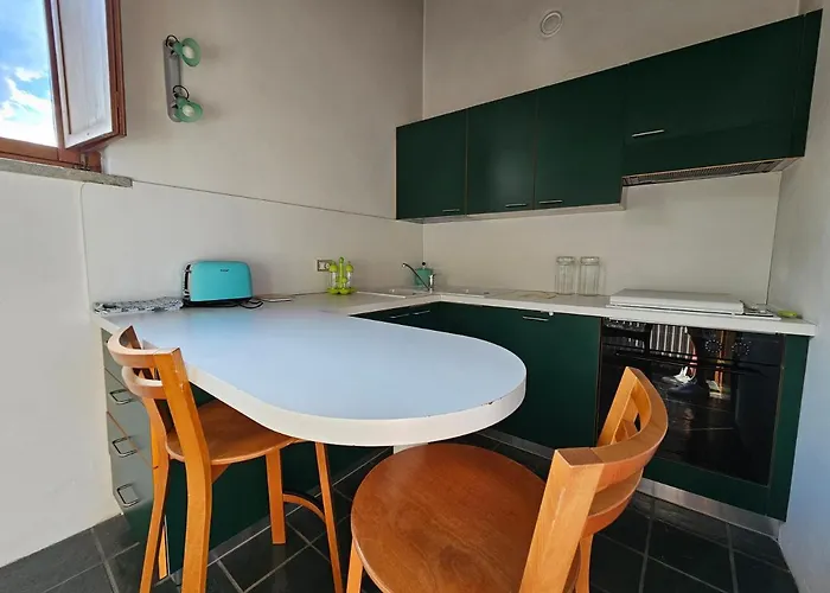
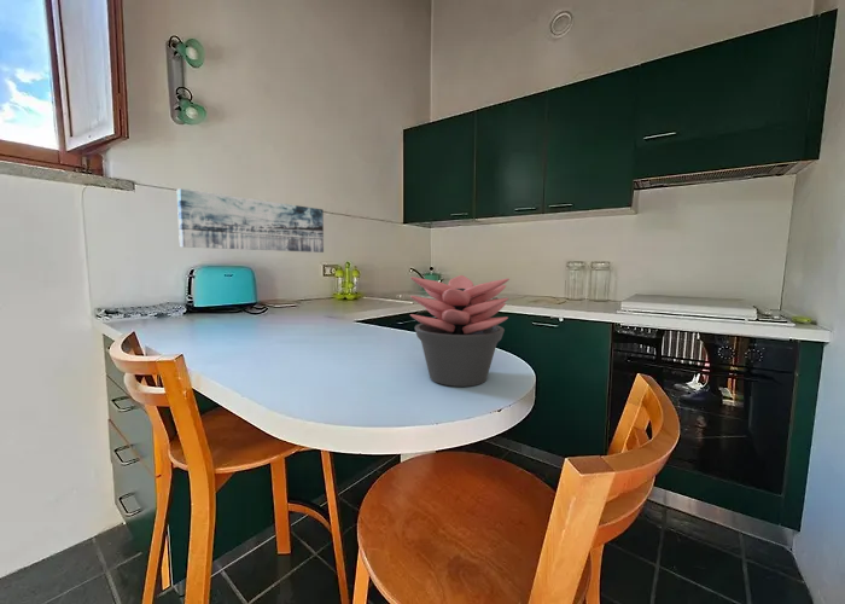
+ succulent plant [409,274,511,388]
+ wall art [176,187,325,254]
